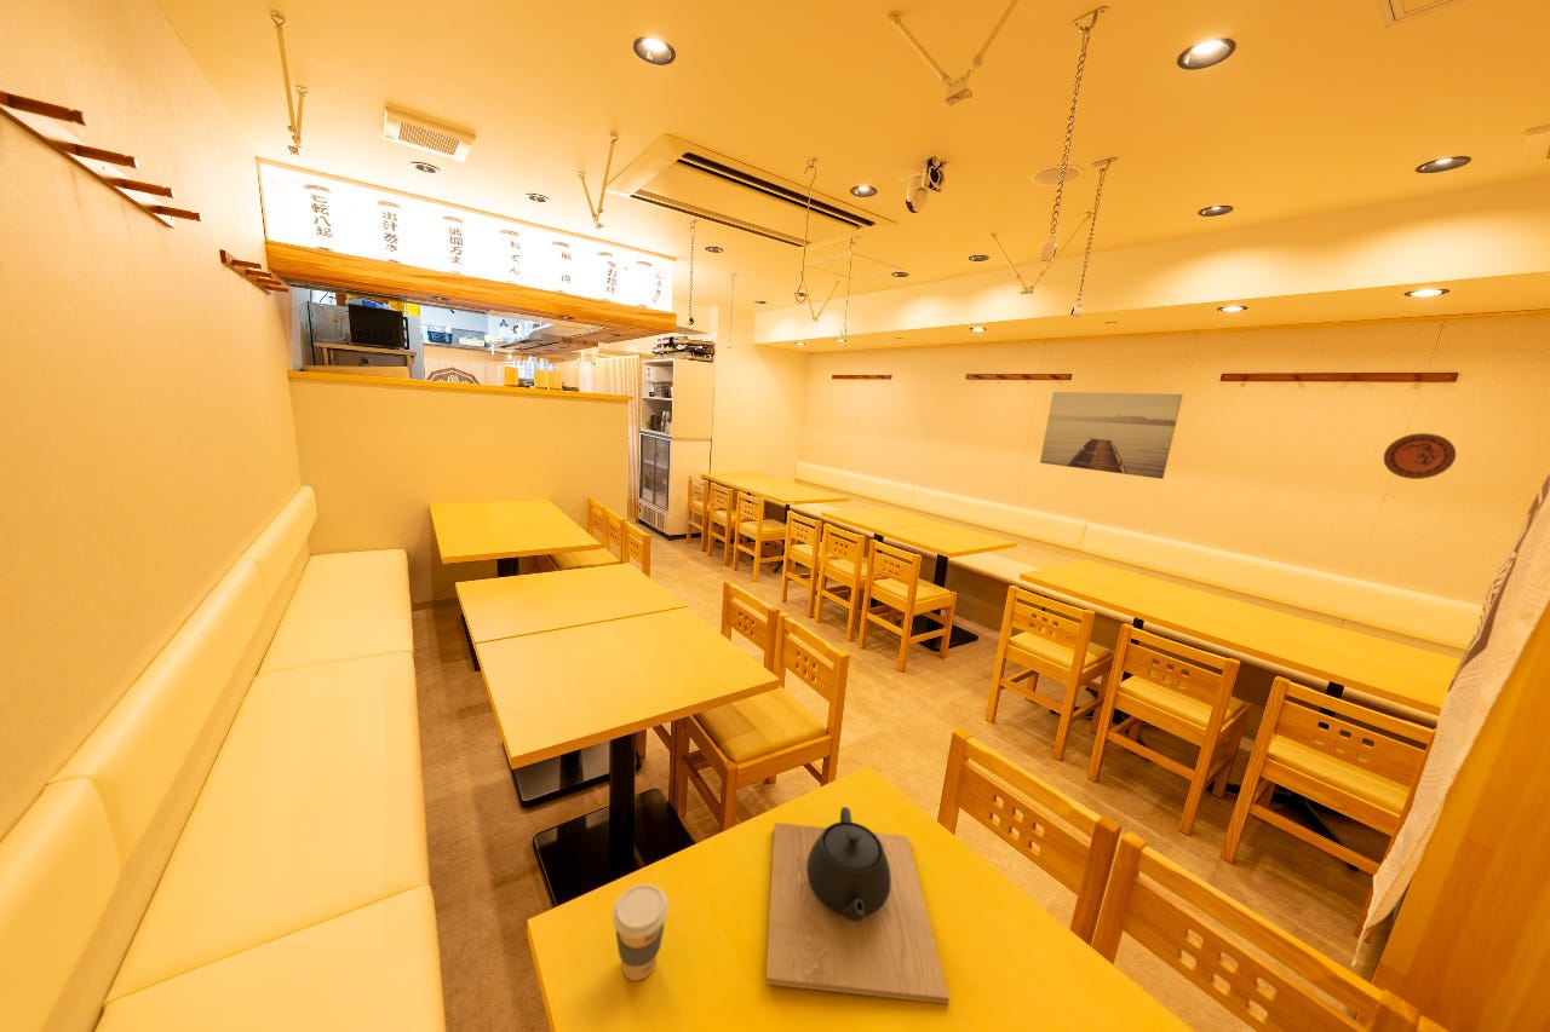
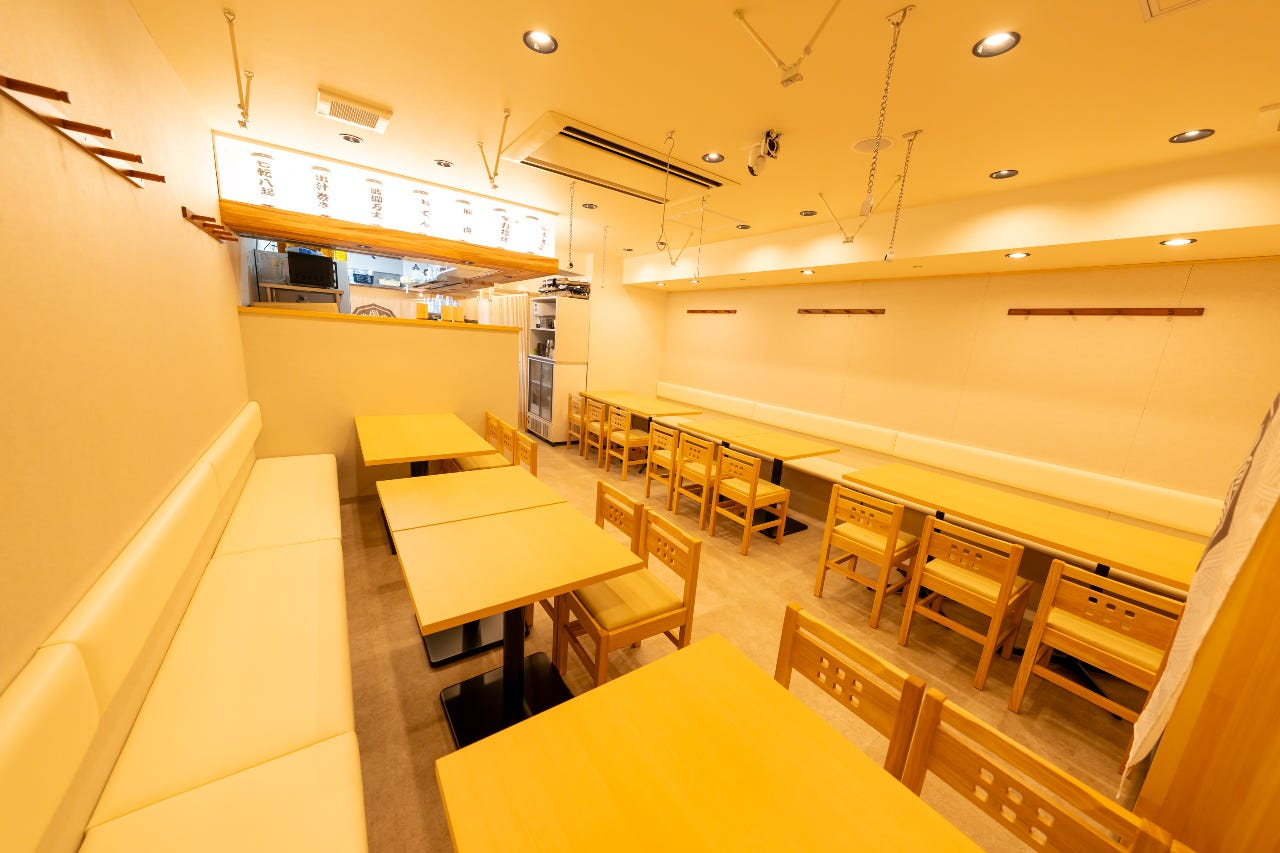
- coffee cup [612,883,670,981]
- teapot [764,806,951,1005]
- decorative plate [1383,432,1457,480]
- wall art [1039,391,1184,480]
